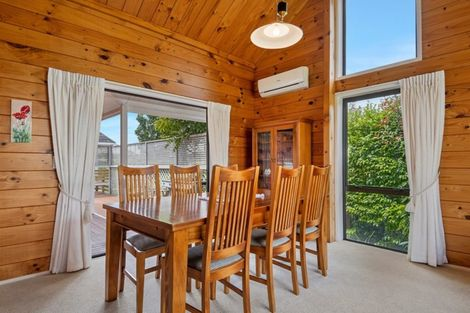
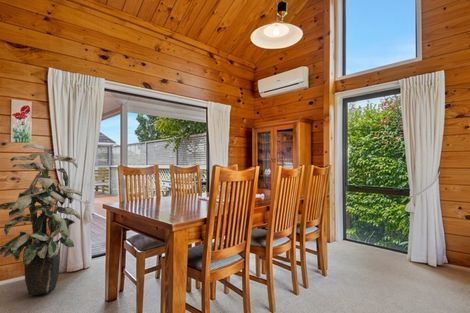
+ indoor plant [0,144,83,296]
